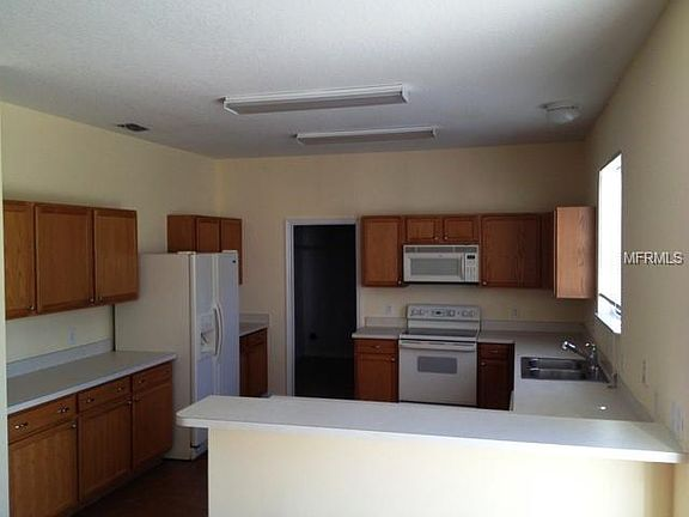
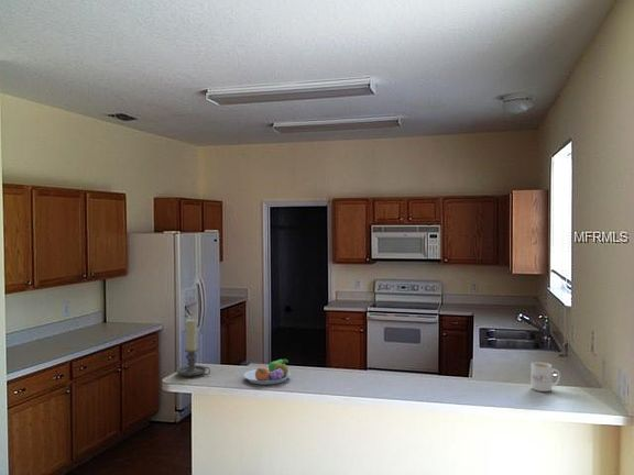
+ fruit bowl [242,358,292,386]
+ mug [531,362,561,393]
+ candle holder [175,319,211,377]
